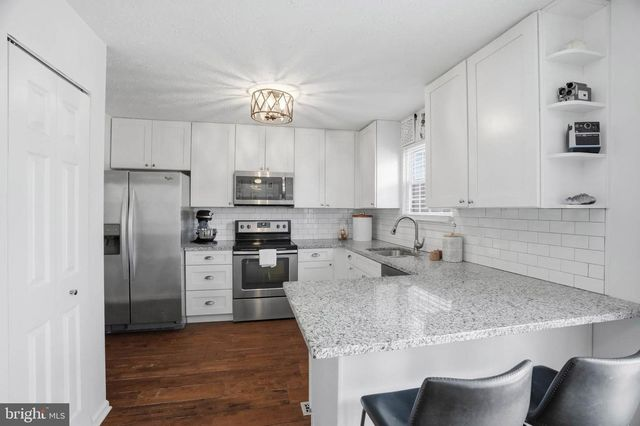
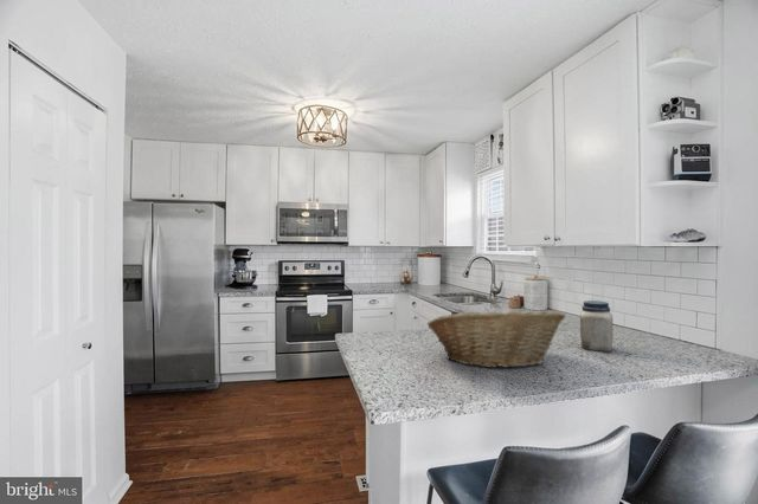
+ fruit basket [426,308,566,369]
+ jar [579,299,614,353]
